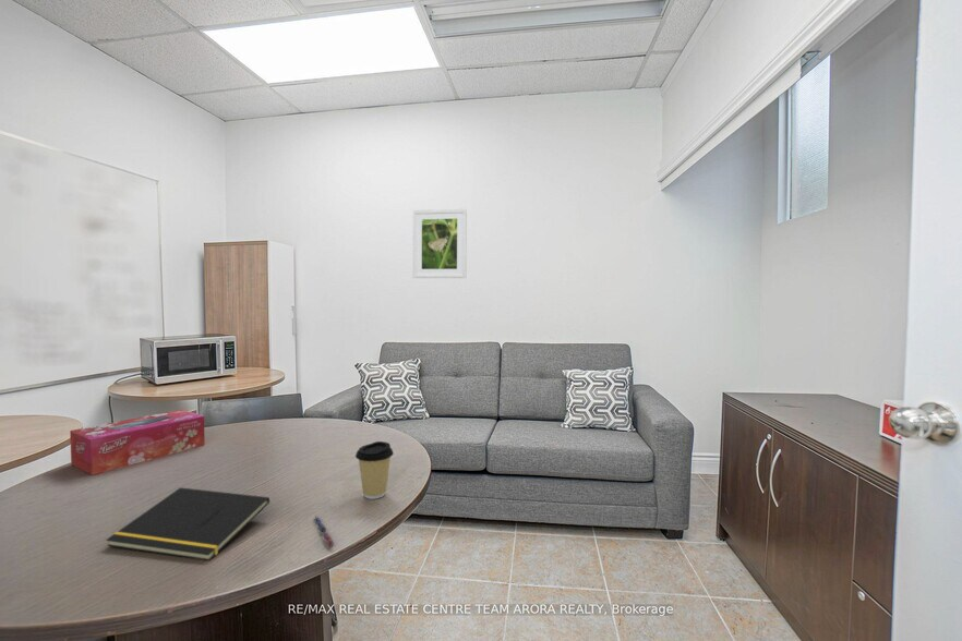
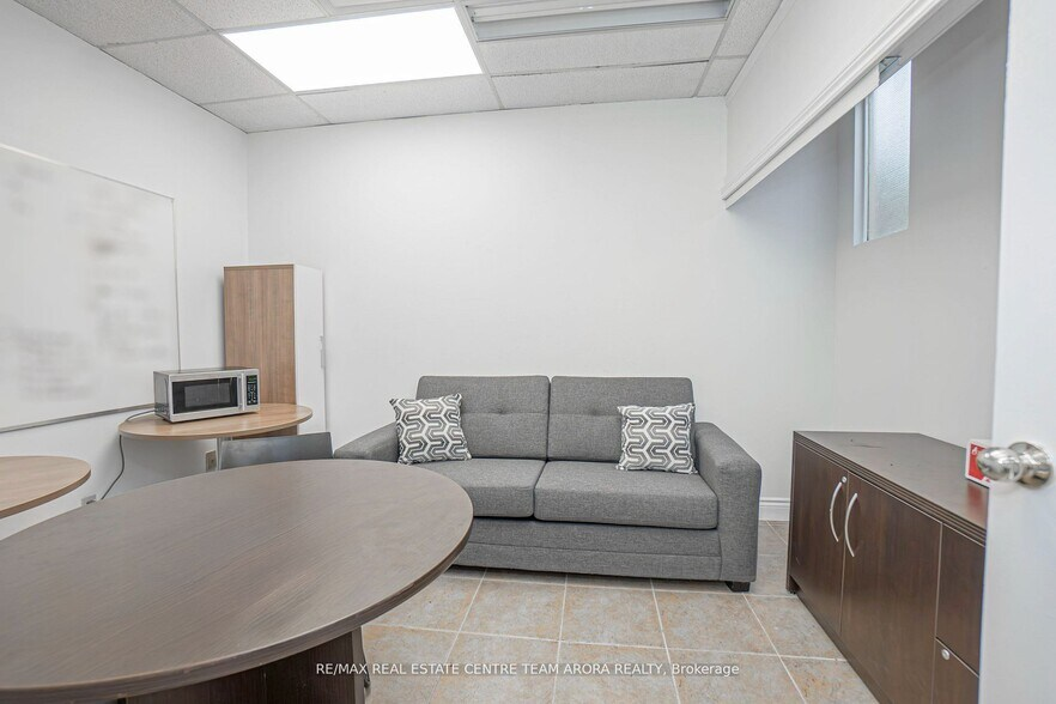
- tissue box [69,409,206,476]
- pen [313,515,336,548]
- notepad [105,486,270,561]
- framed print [412,208,468,279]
- coffee cup [354,440,395,500]
